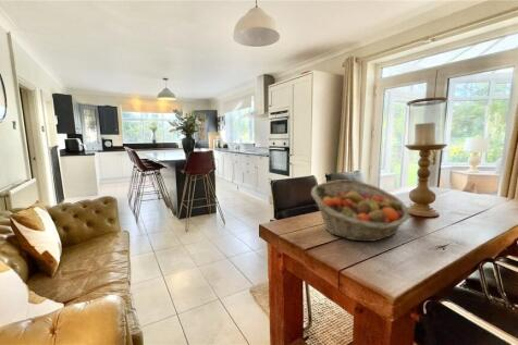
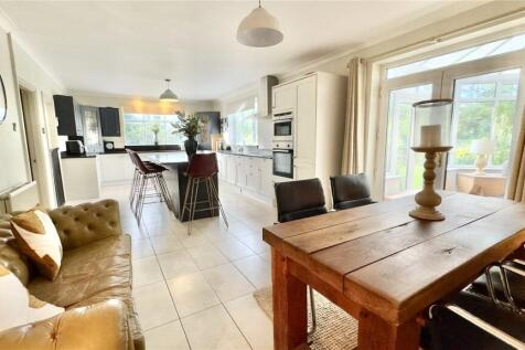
- fruit basket [310,178,410,243]
